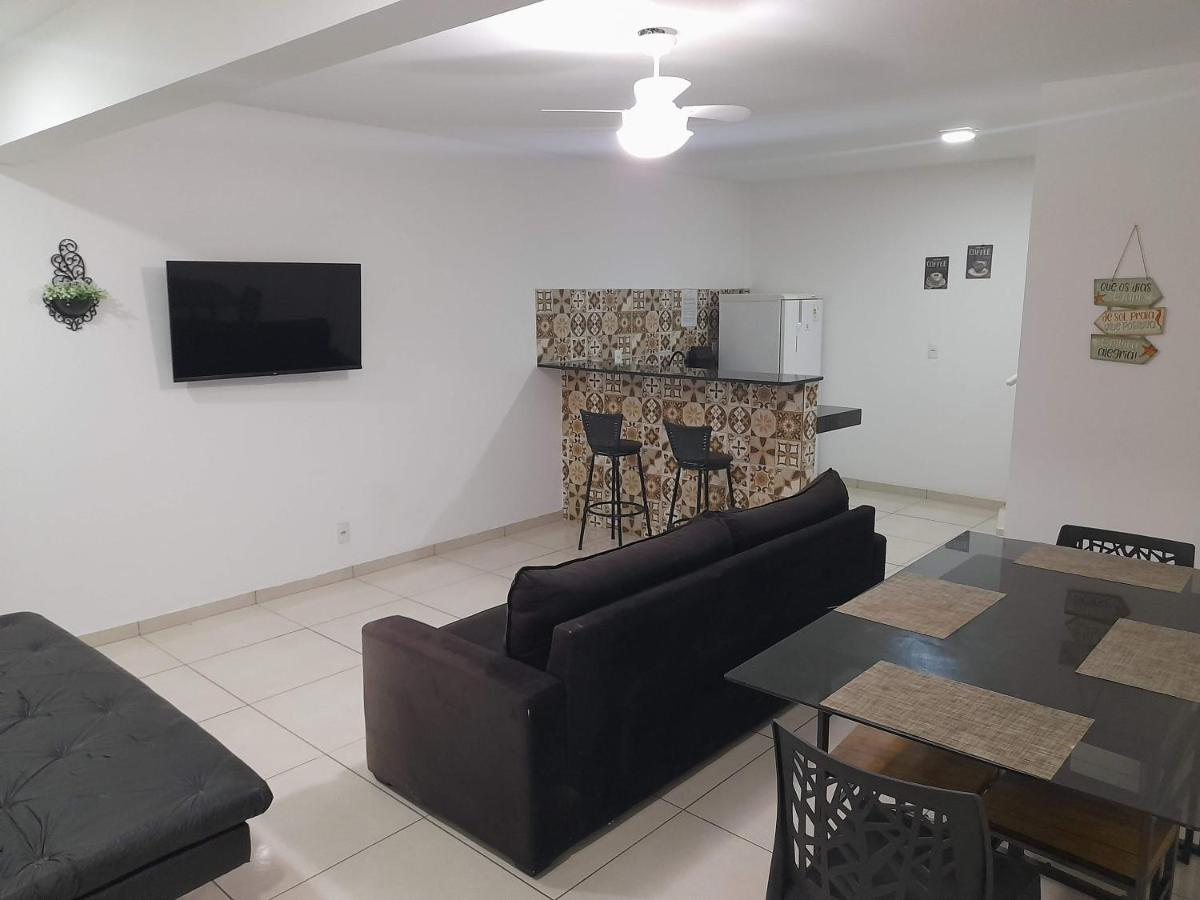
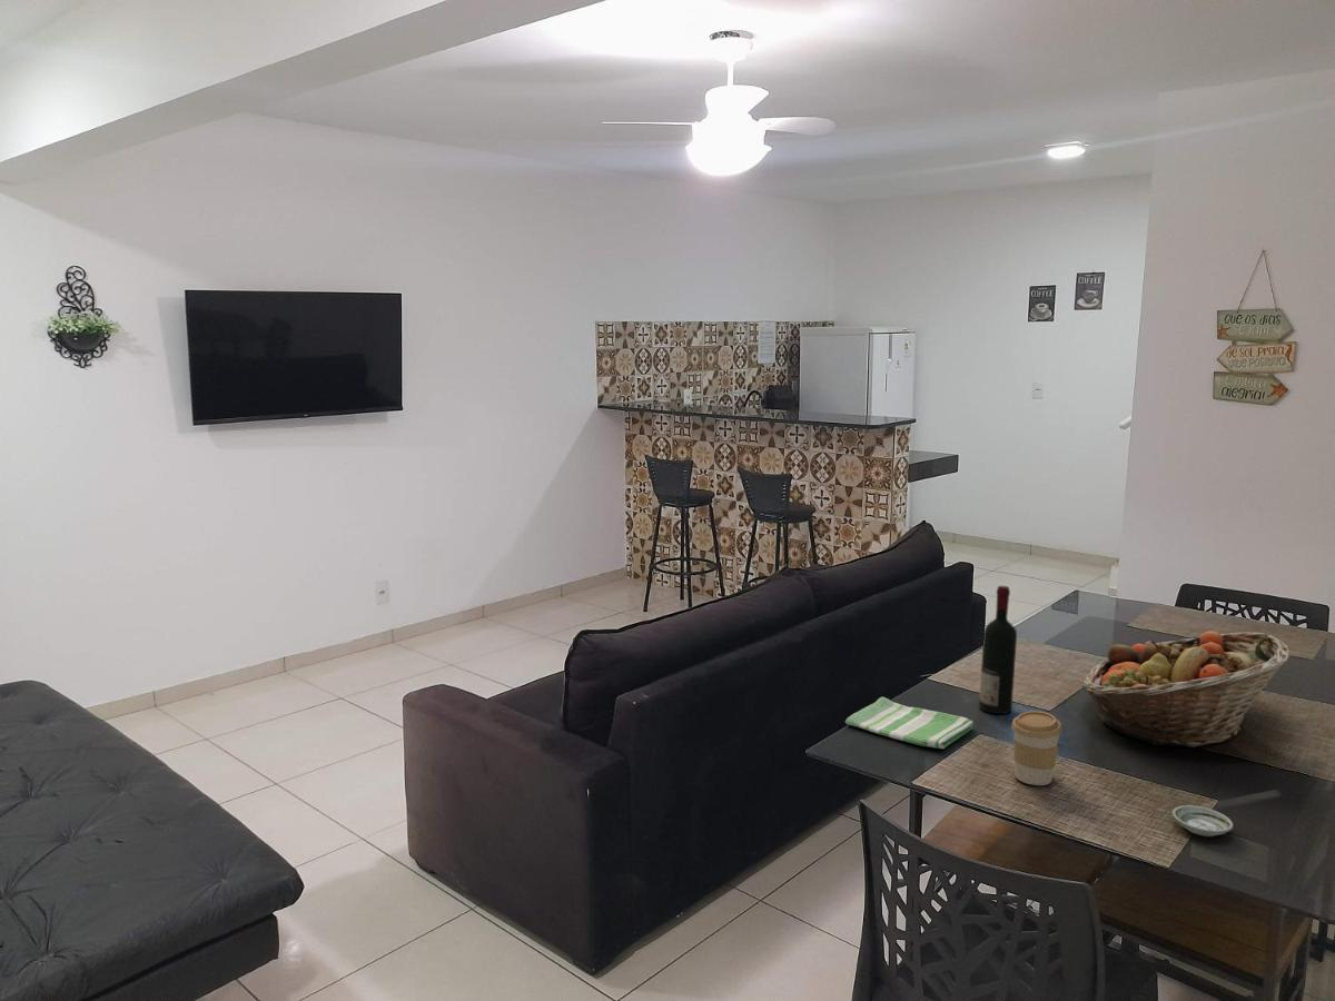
+ fruit basket [1081,630,1290,749]
+ saucer [1171,804,1234,838]
+ coffee cup [1011,710,1062,786]
+ dish towel [844,696,975,750]
+ alcohol [978,585,1018,715]
